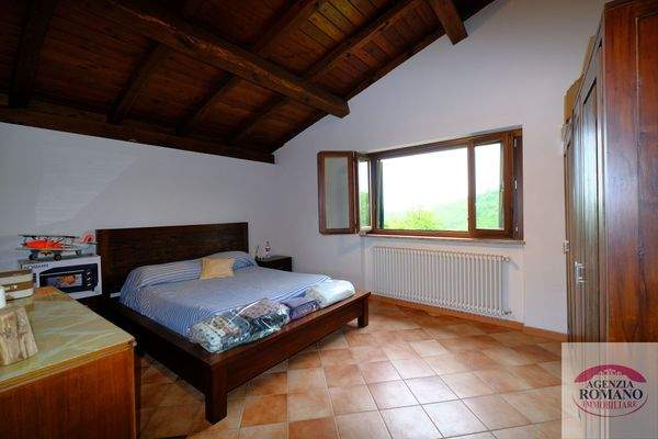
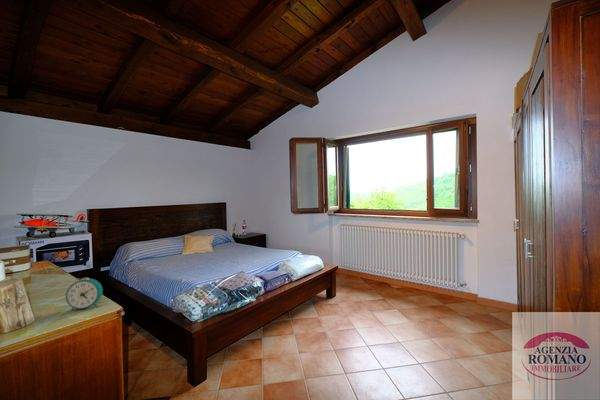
+ alarm clock [65,277,104,311]
